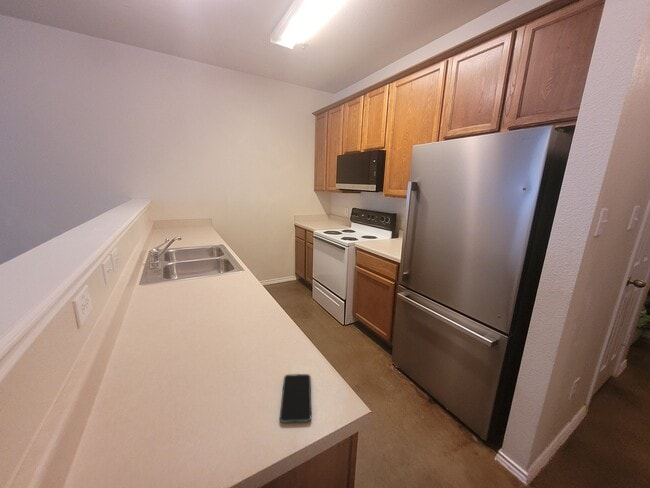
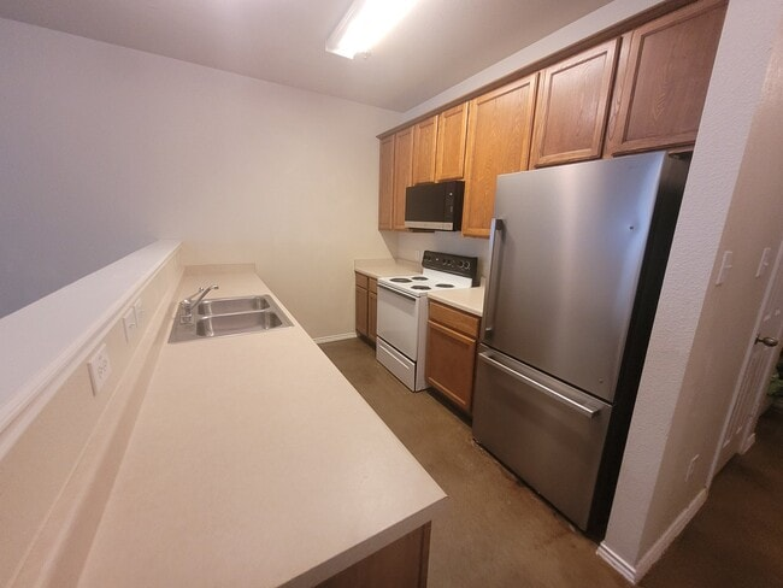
- smartphone [279,373,312,424]
